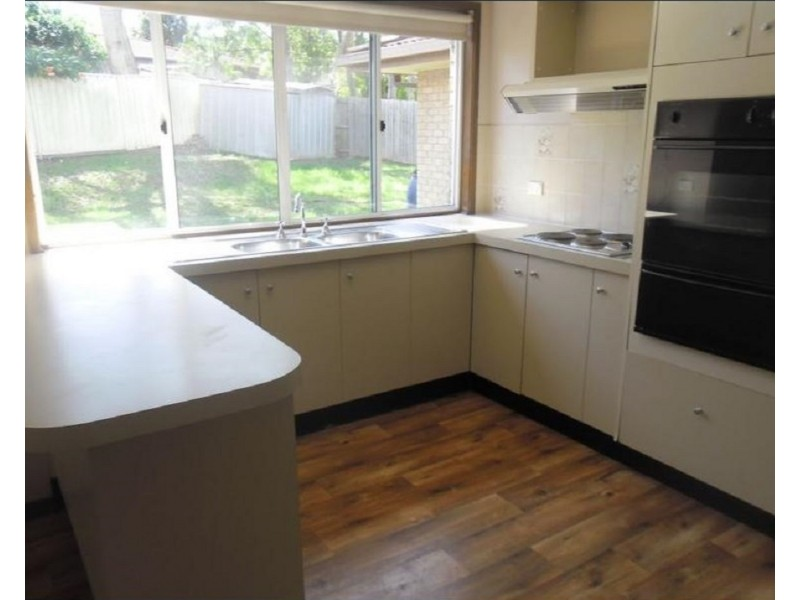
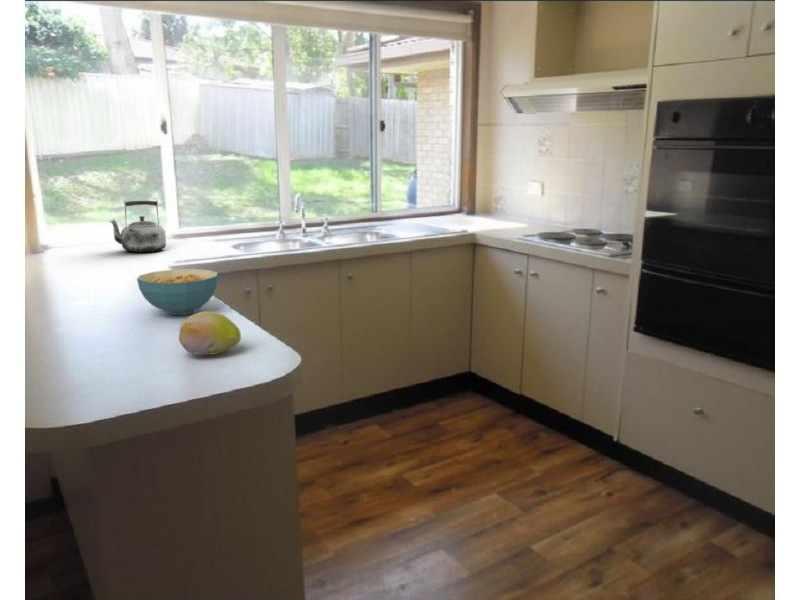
+ kettle [108,200,167,253]
+ fruit [178,310,242,356]
+ cereal bowl [136,268,219,316]
